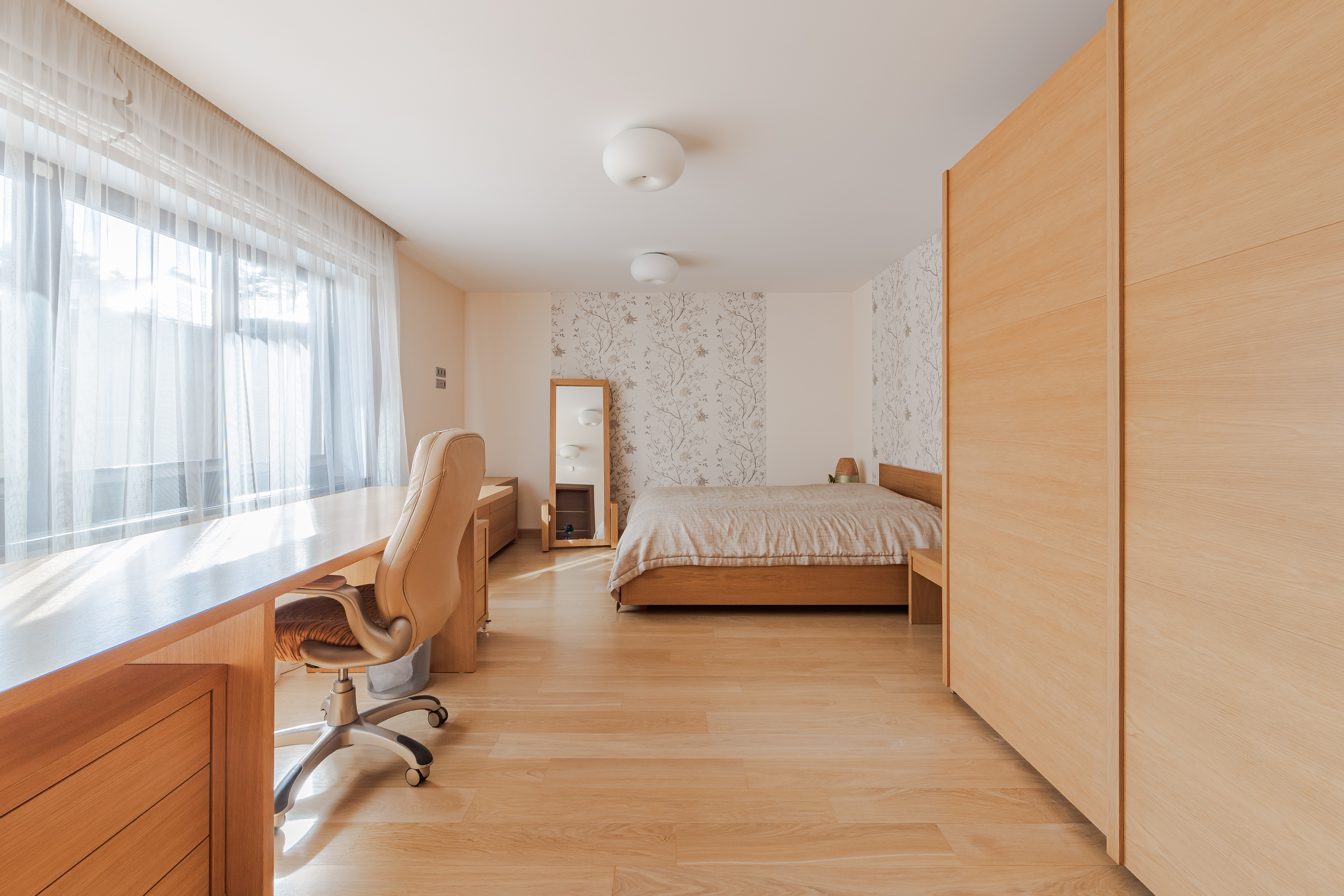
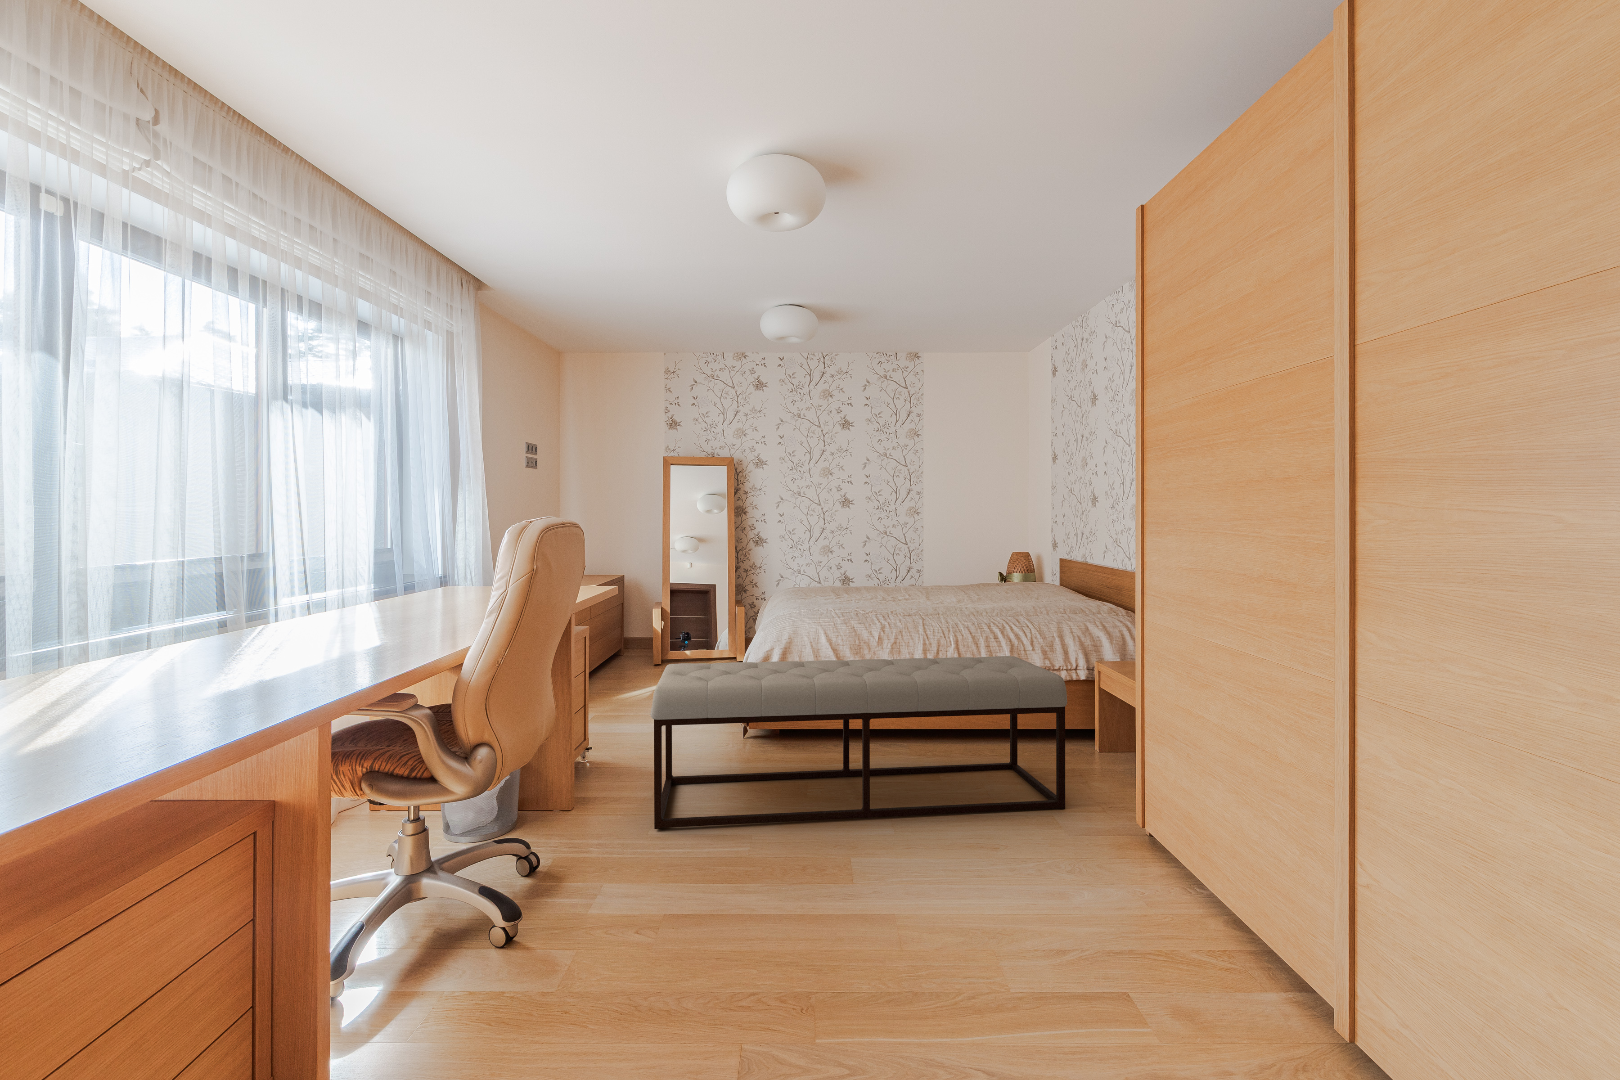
+ bench [650,656,1068,829]
